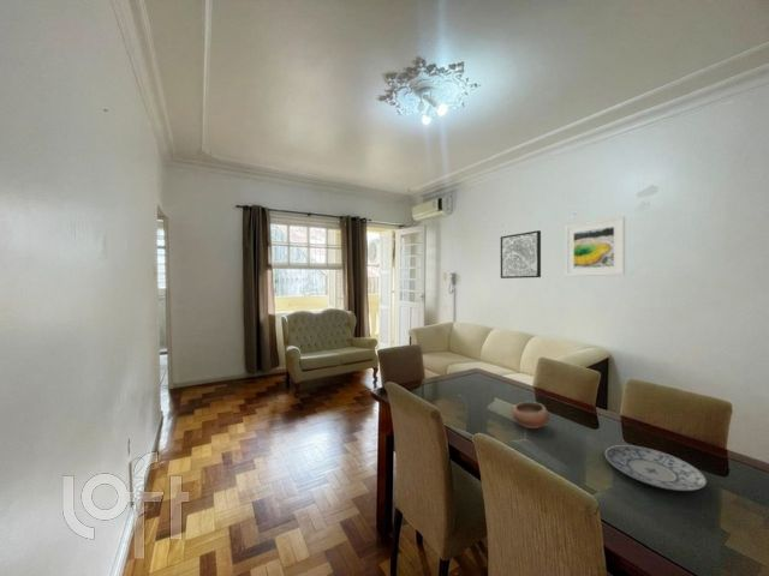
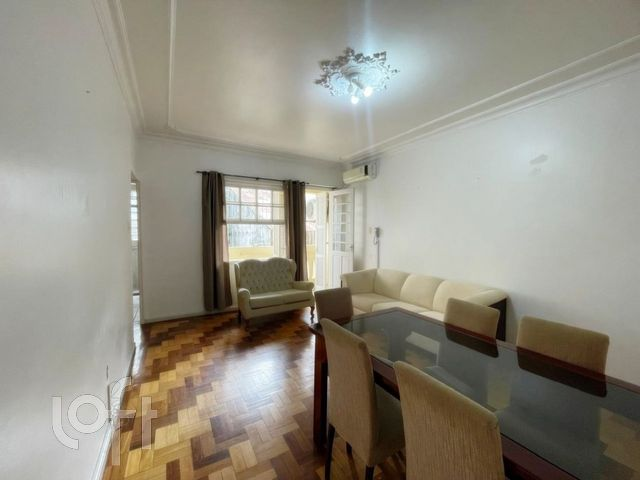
- plate [604,444,708,492]
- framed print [565,215,626,277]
- bowl [511,401,550,430]
- wall art [500,229,542,280]
